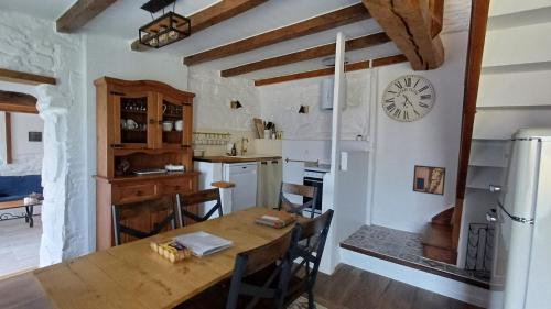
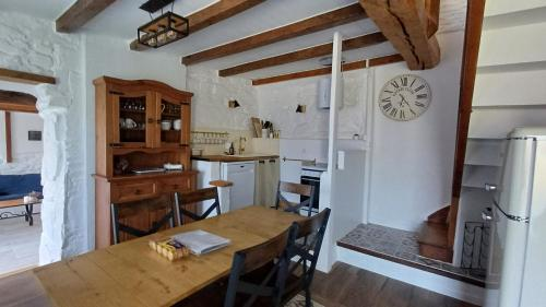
- notebook [253,209,299,230]
- wall art [412,164,446,197]
